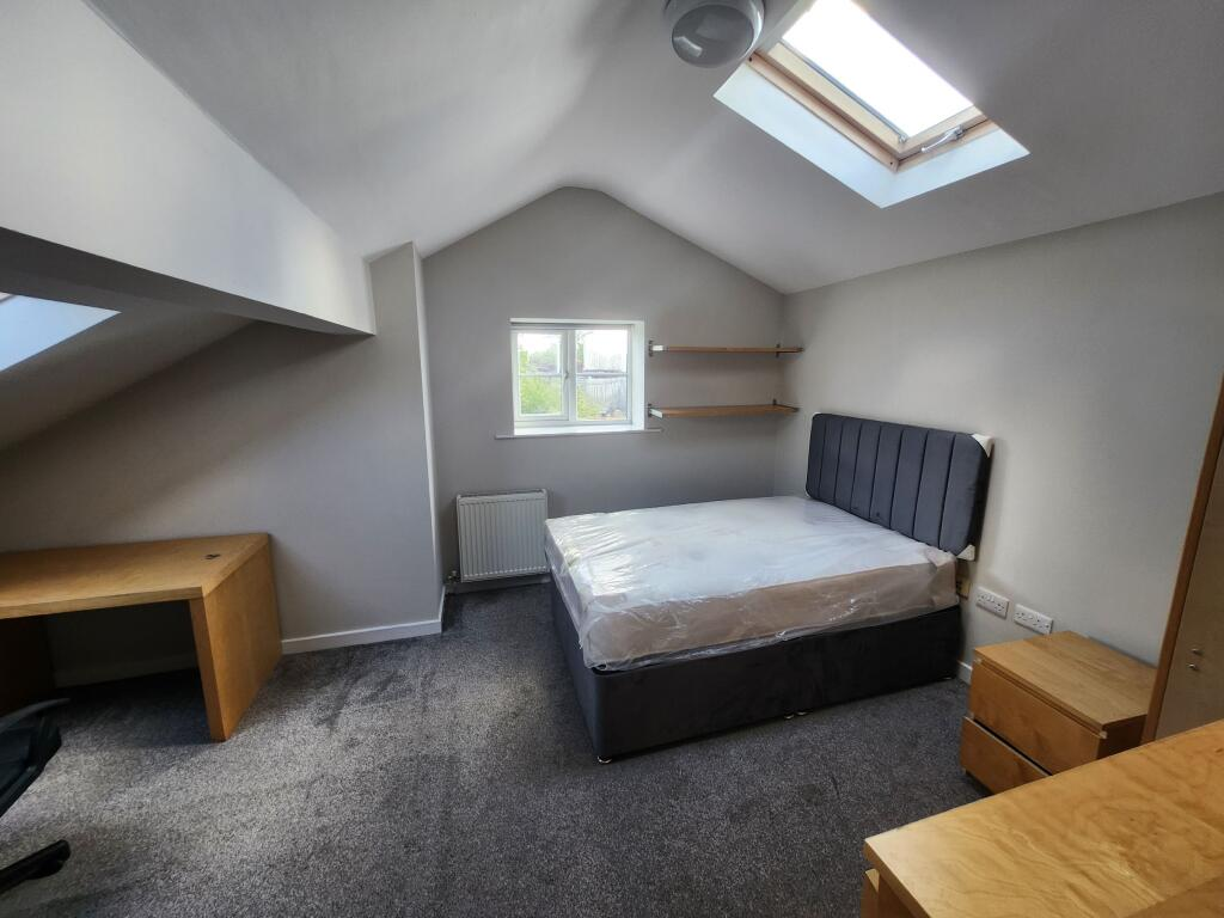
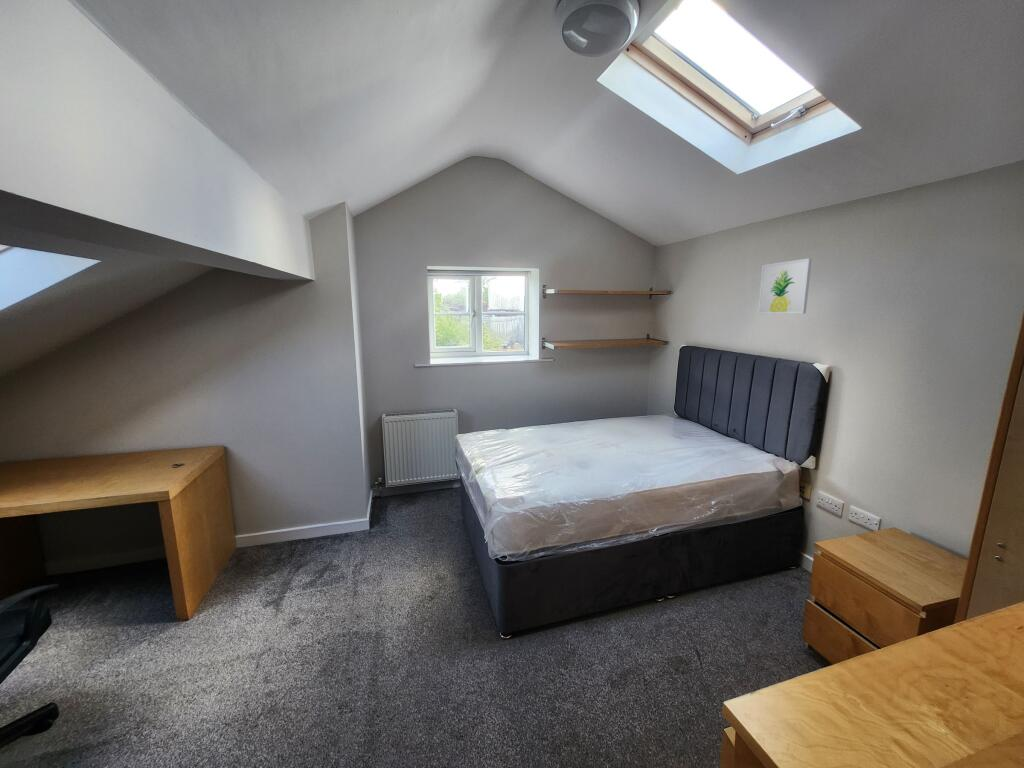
+ wall art [757,257,813,315]
